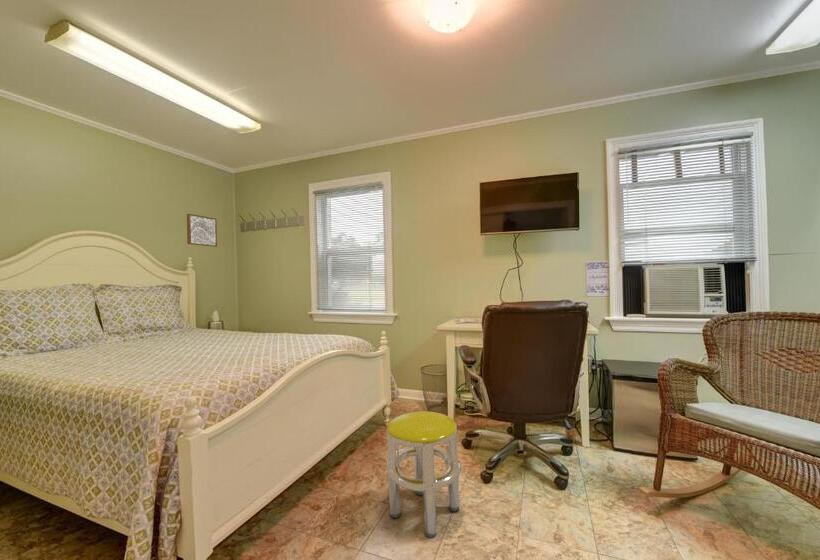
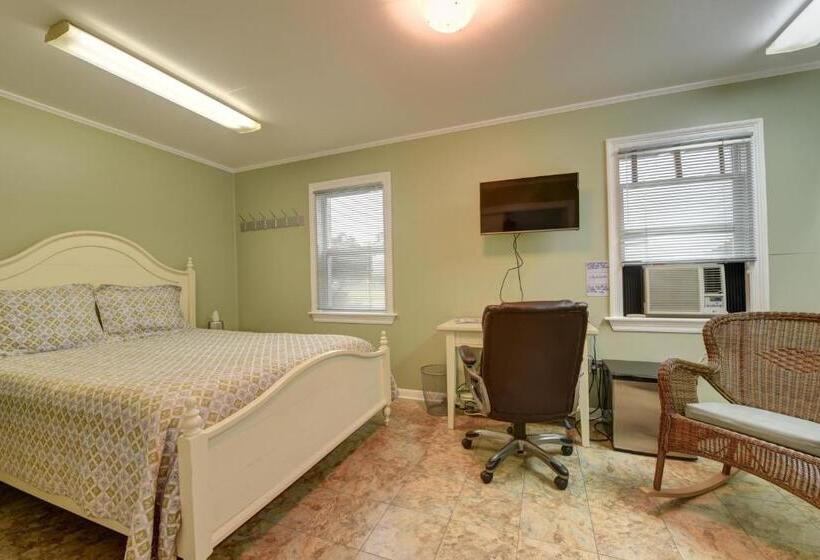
- wall art [186,213,218,248]
- stool [385,410,462,539]
